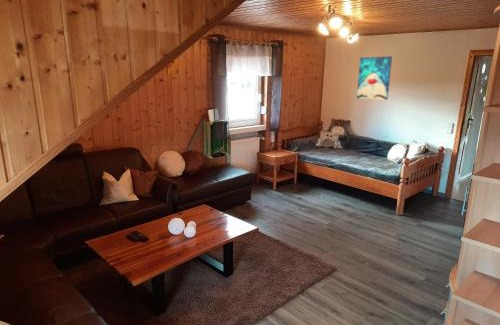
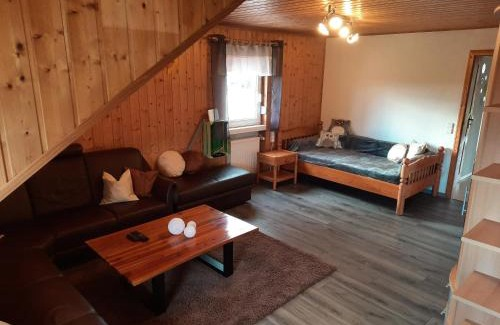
- wall art [356,55,393,101]
